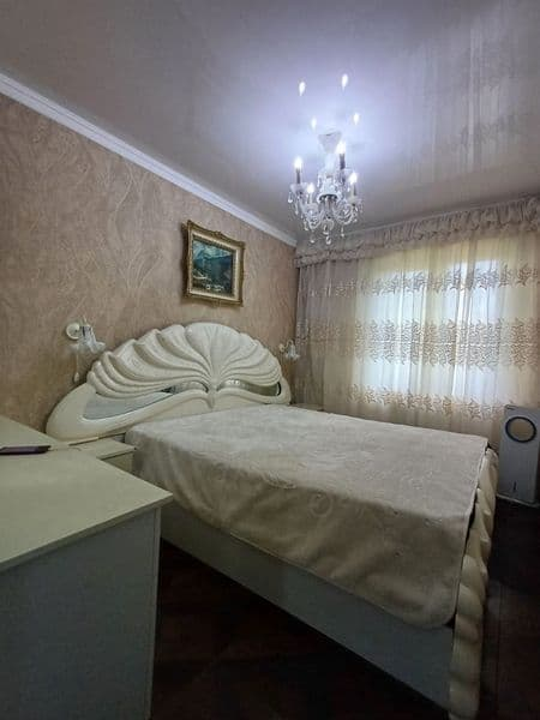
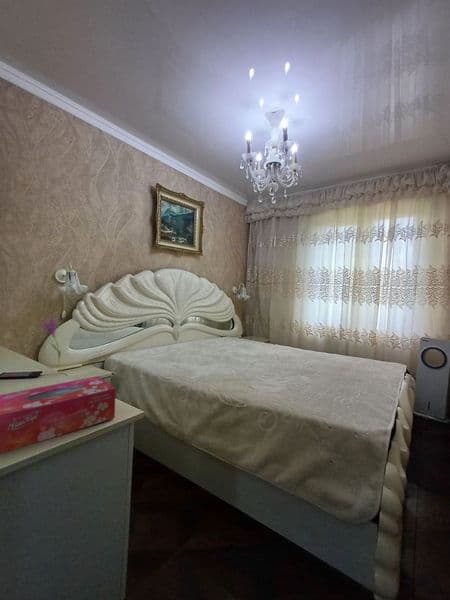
+ artificial flower [37,315,62,374]
+ tissue box [0,375,117,455]
